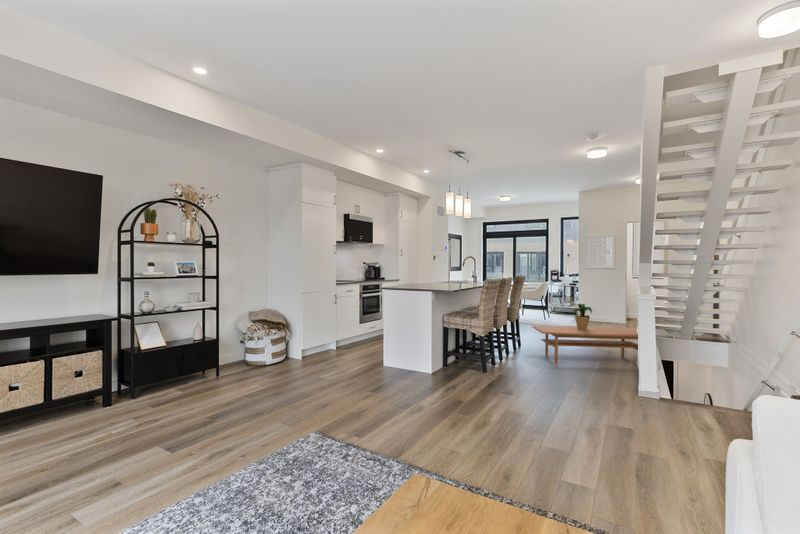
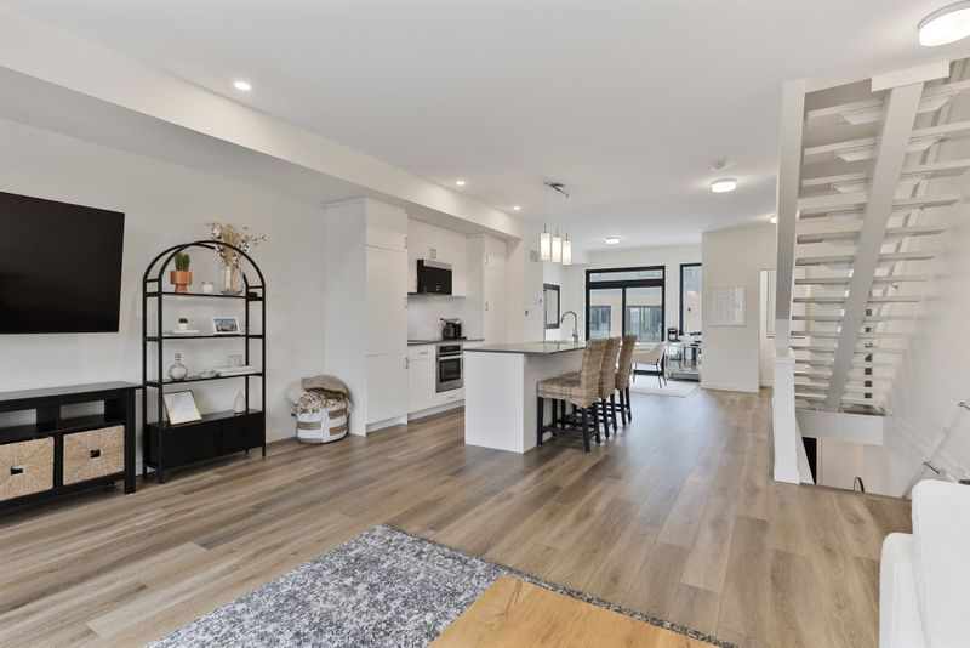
- potted plant [568,303,599,330]
- coffee table [532,325,638,365]
